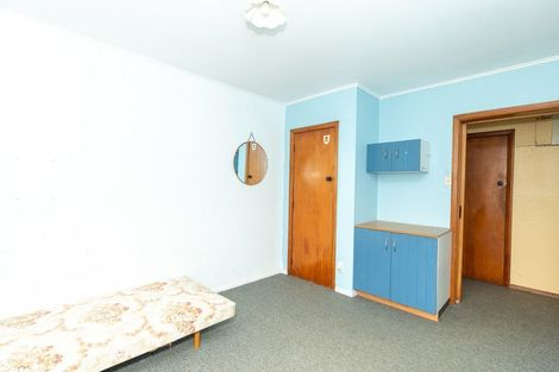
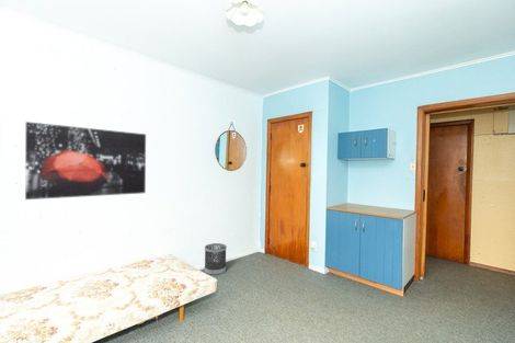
+ wastebasket [204,242,228,276]
+ wall art [24,121,147,201]
